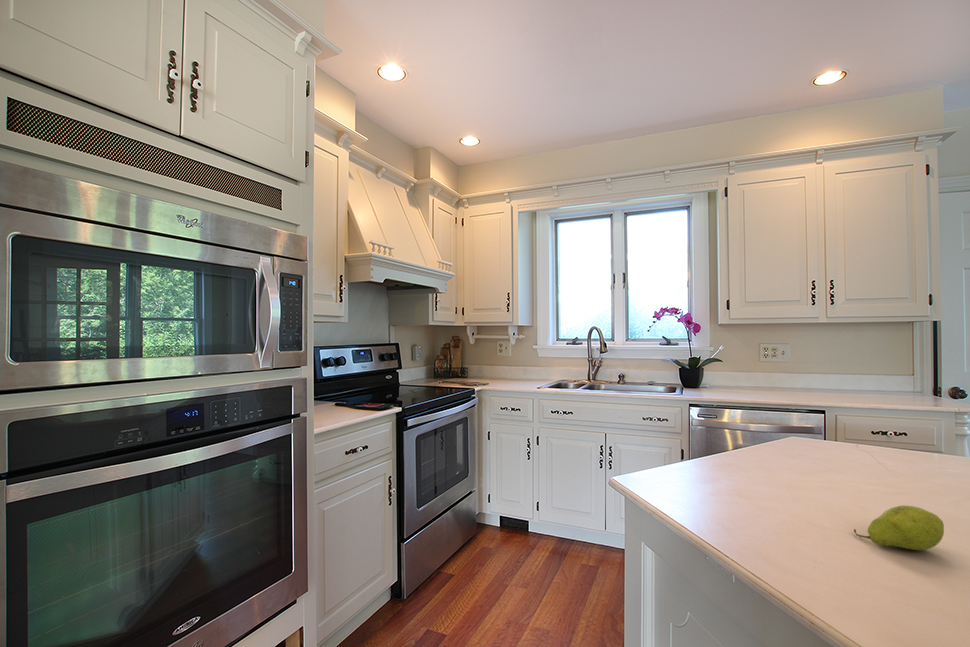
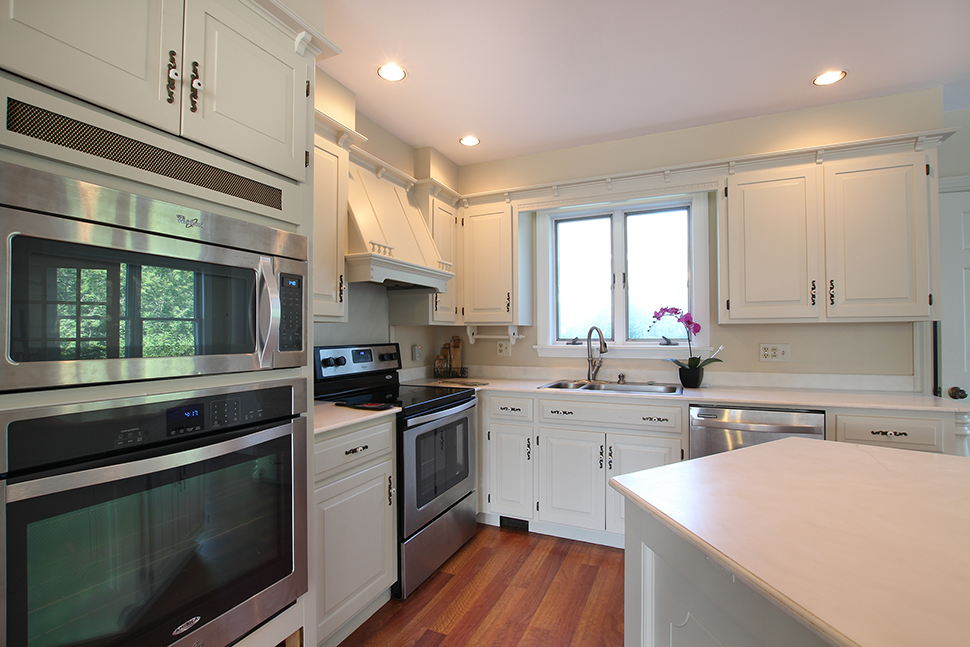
- fruit [853,505,945,551]
